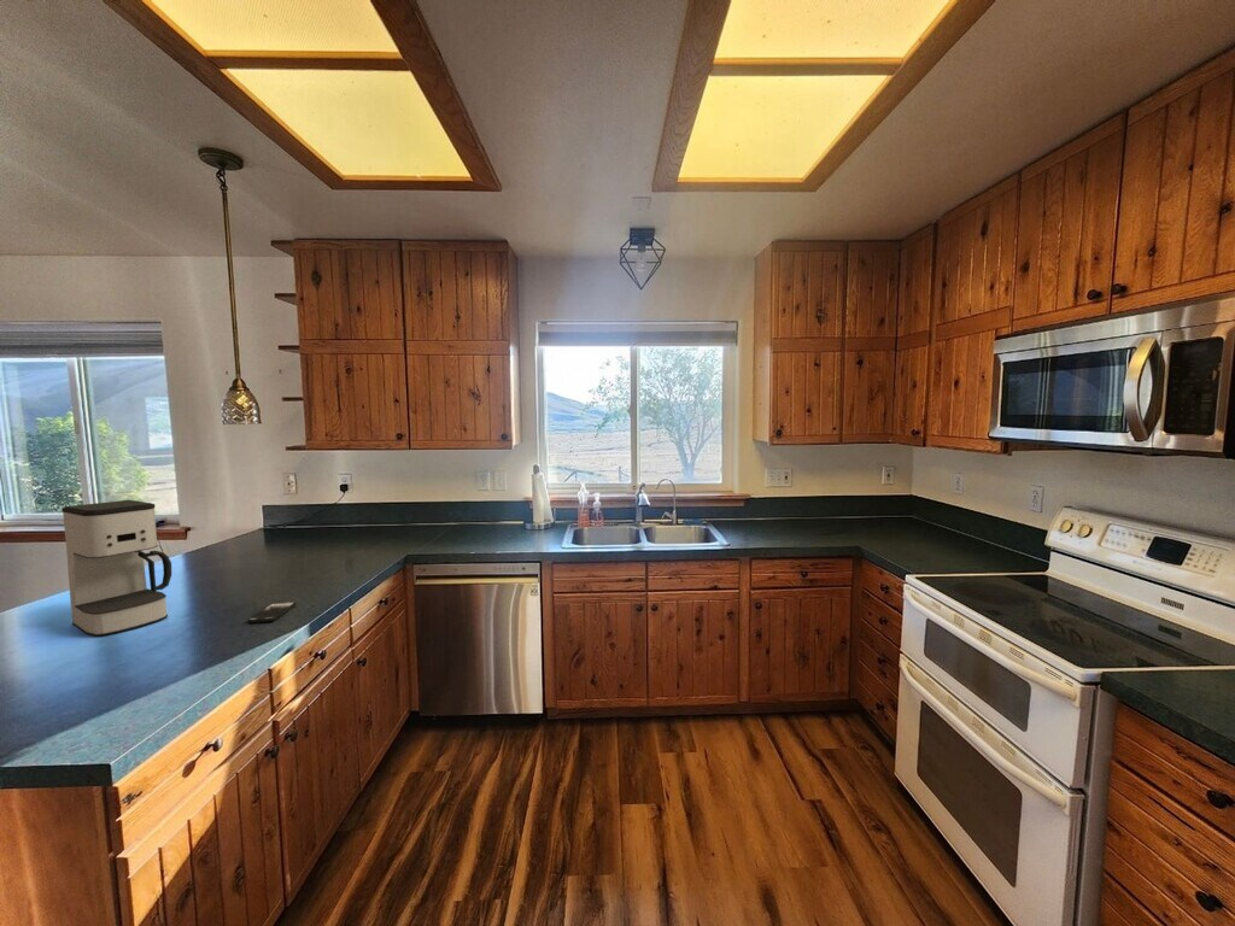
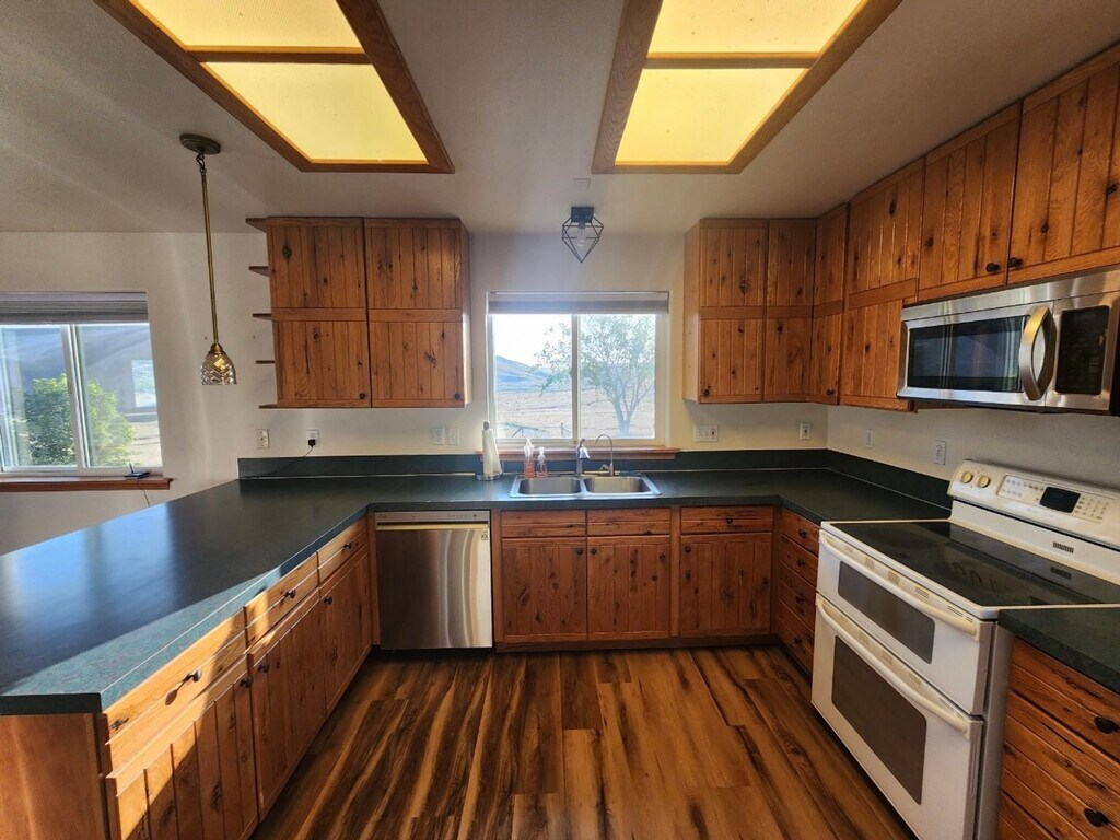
- coffee maker [60,499,172,638]
- smartphone [247,600,297,623]
